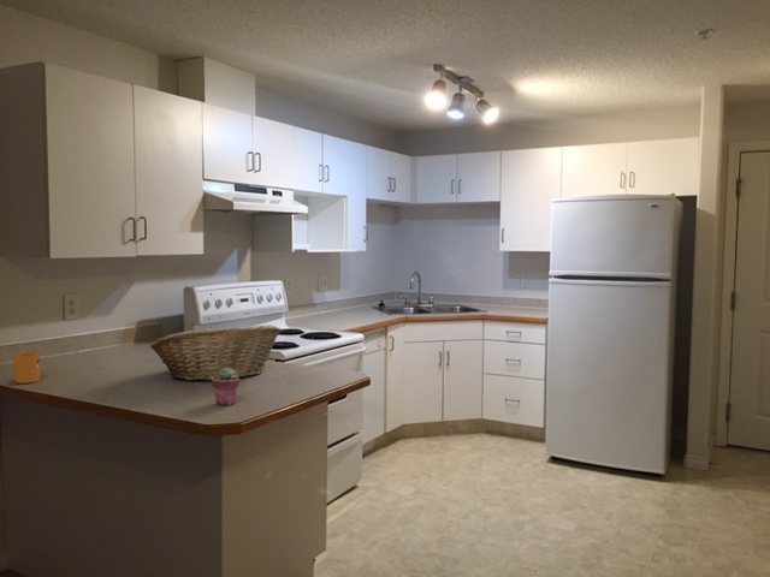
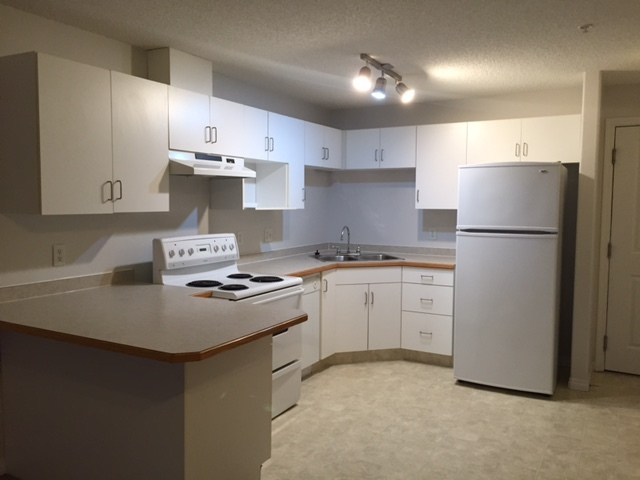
- potted succulent [211,368,241,406]
- fruit basket [149,323,282,381]
- mug [13,352,41,385]
